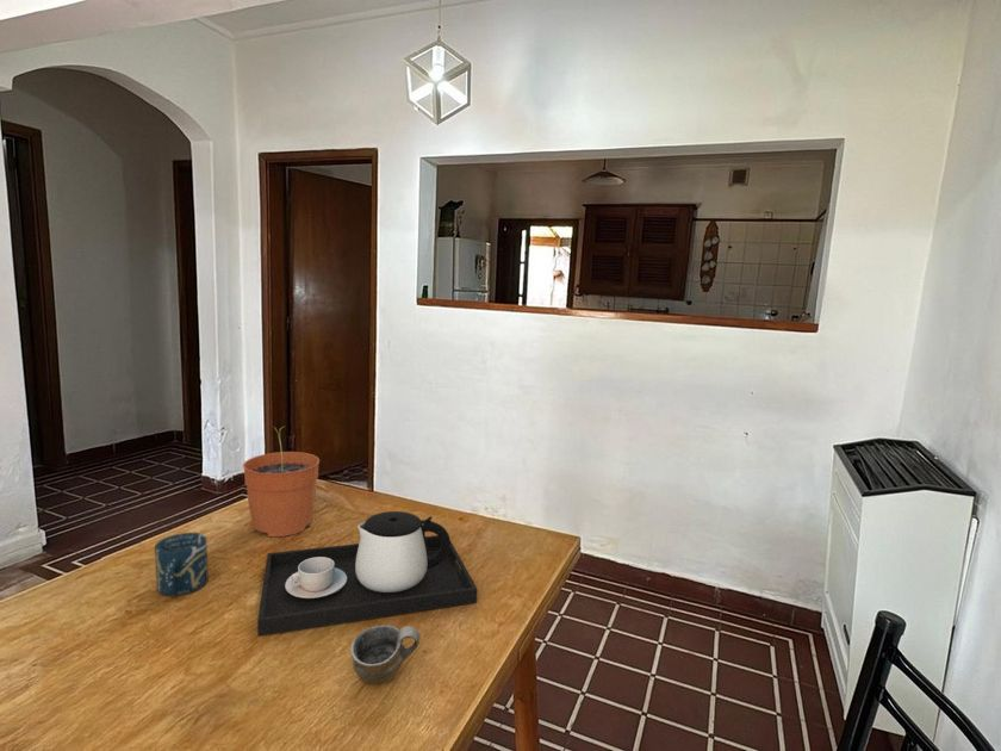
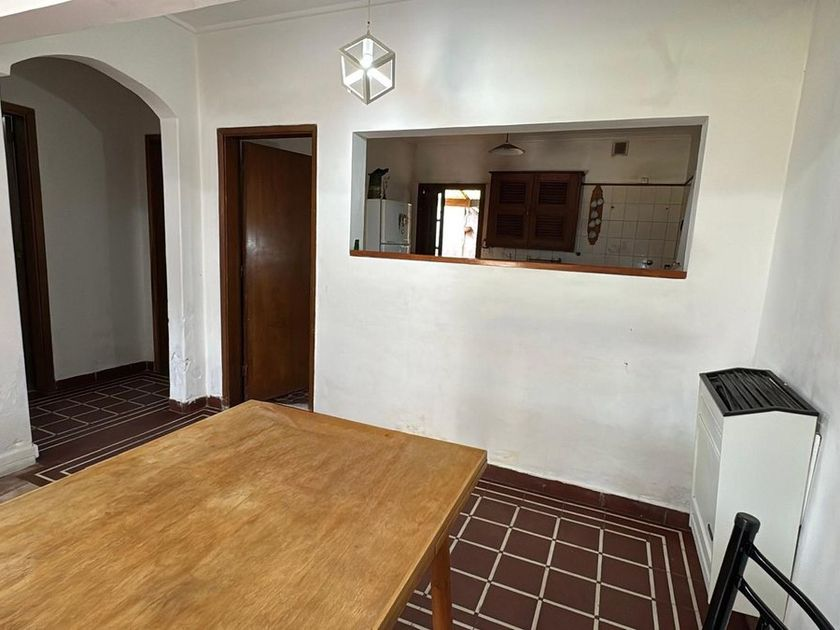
- cup [154,532,210,597]
- teapot [256,510,479,637]
- plant pot [242,426,321,538]
- cup [349,623,421,684]
